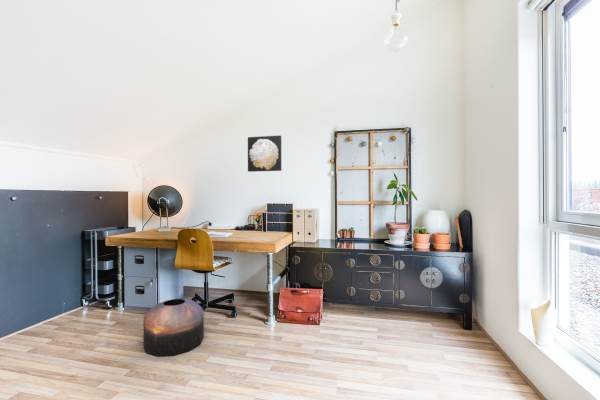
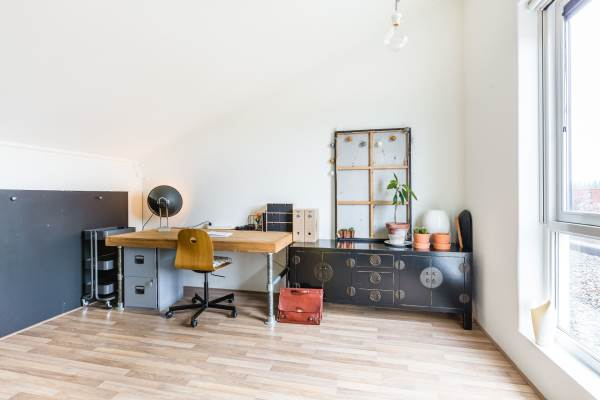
- pouf [143,298,205,357]
- wall art [247,135,282,173]
